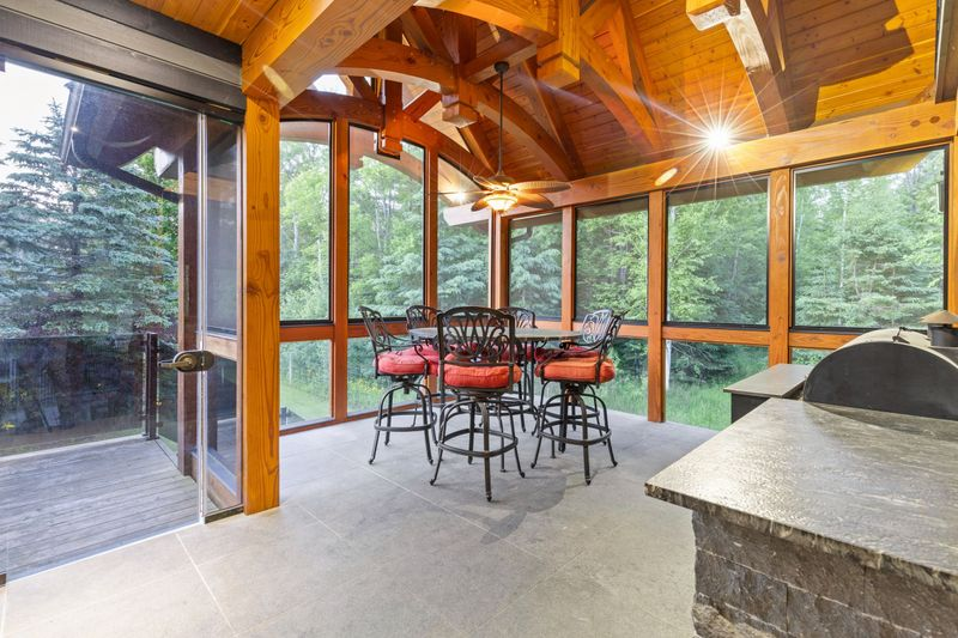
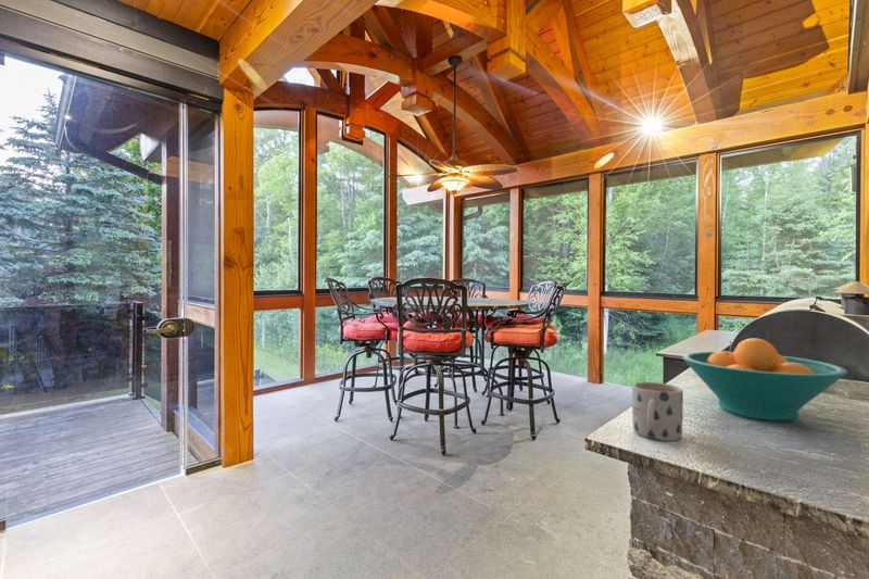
+ fruit bowl [681,337,848,421]
+ mug [631,381,684,442]
